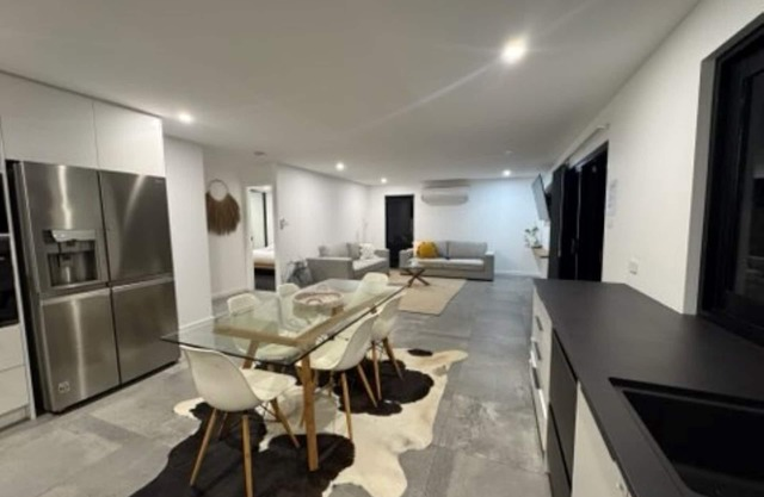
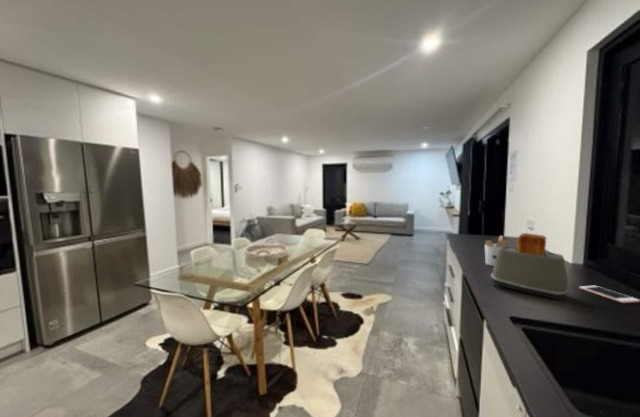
+ cell phone [578,285,640,304]
+ utensil holder [484,235,512,267]
+ toaster [490,232,570,300]
